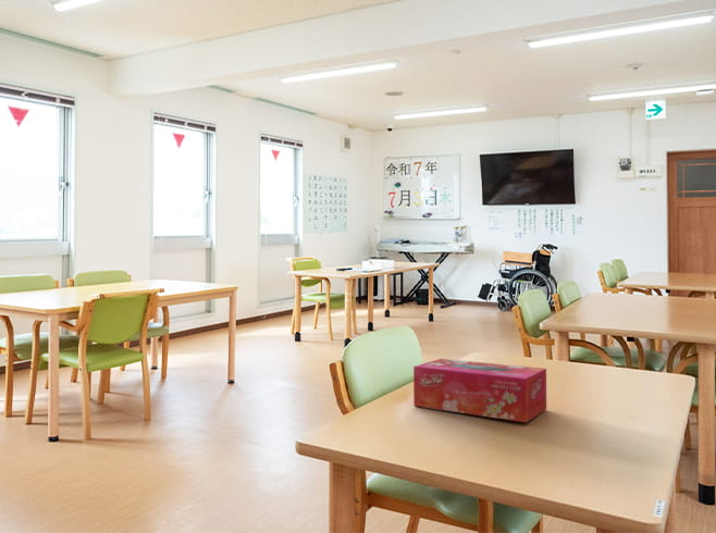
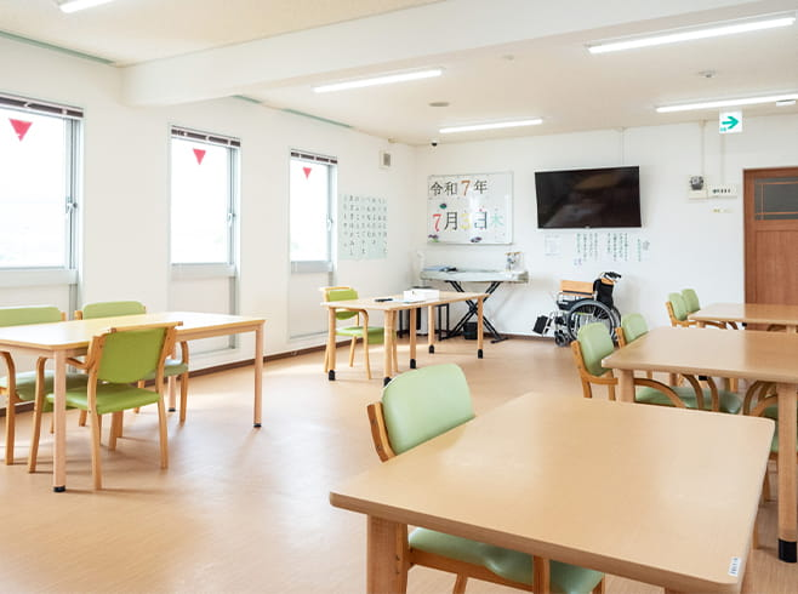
- tissue box [412,358,547,423]
